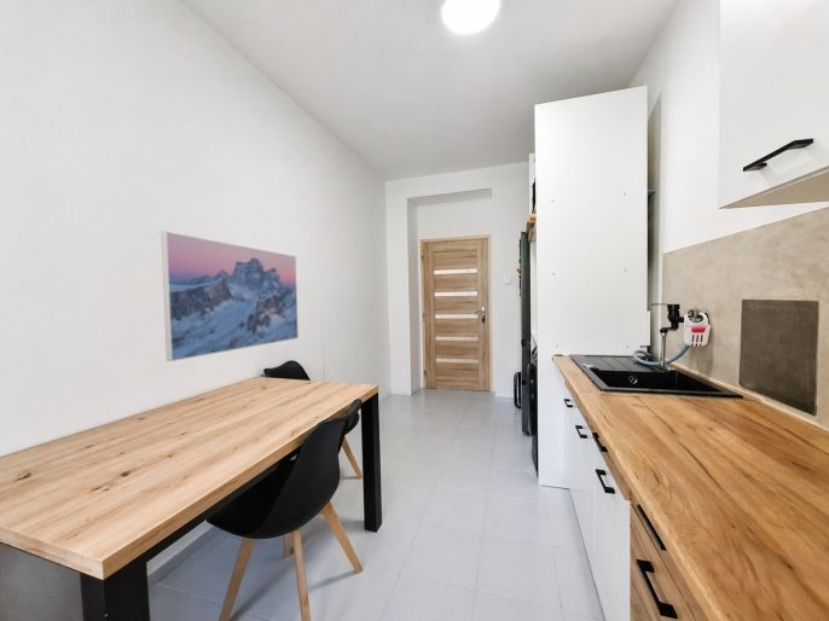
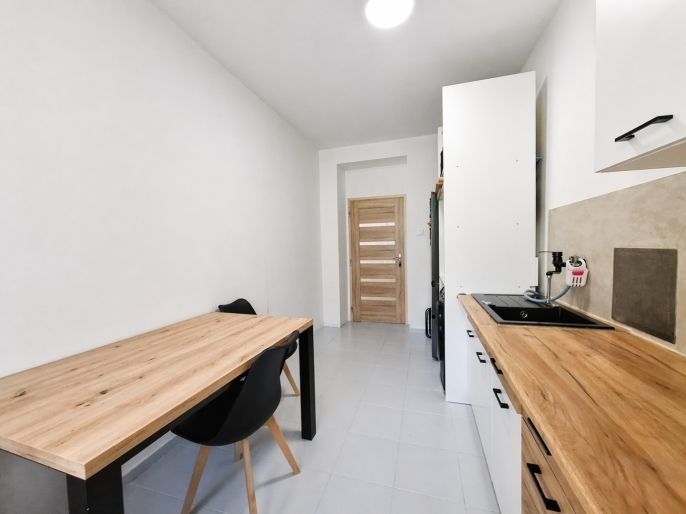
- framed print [160,231,300,362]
